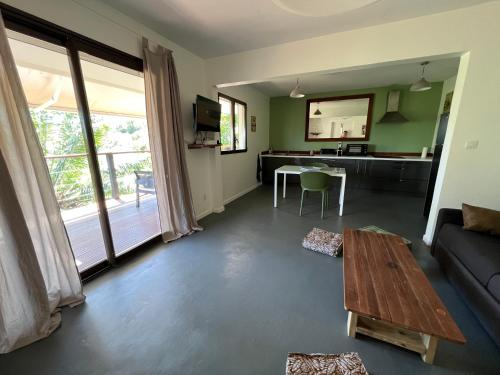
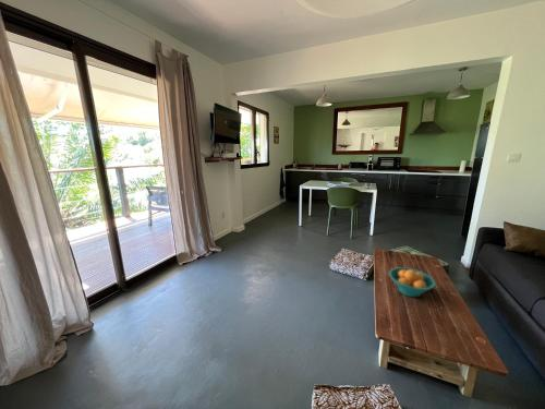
+ fruit bowl [388,266,437,298]
